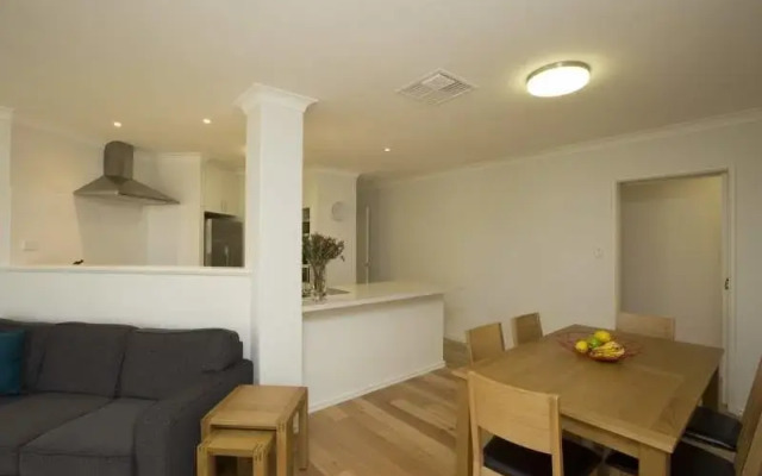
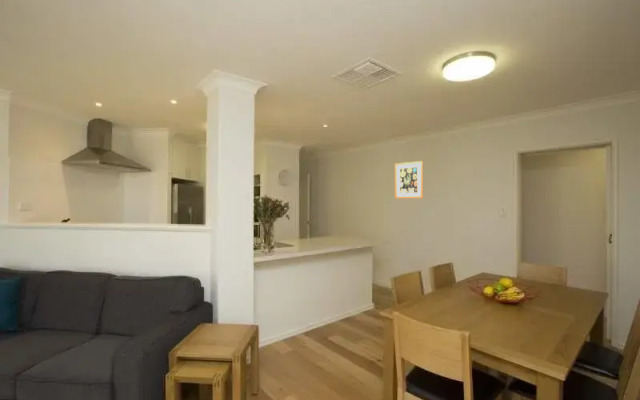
+ wall art [394,160,424,199]
